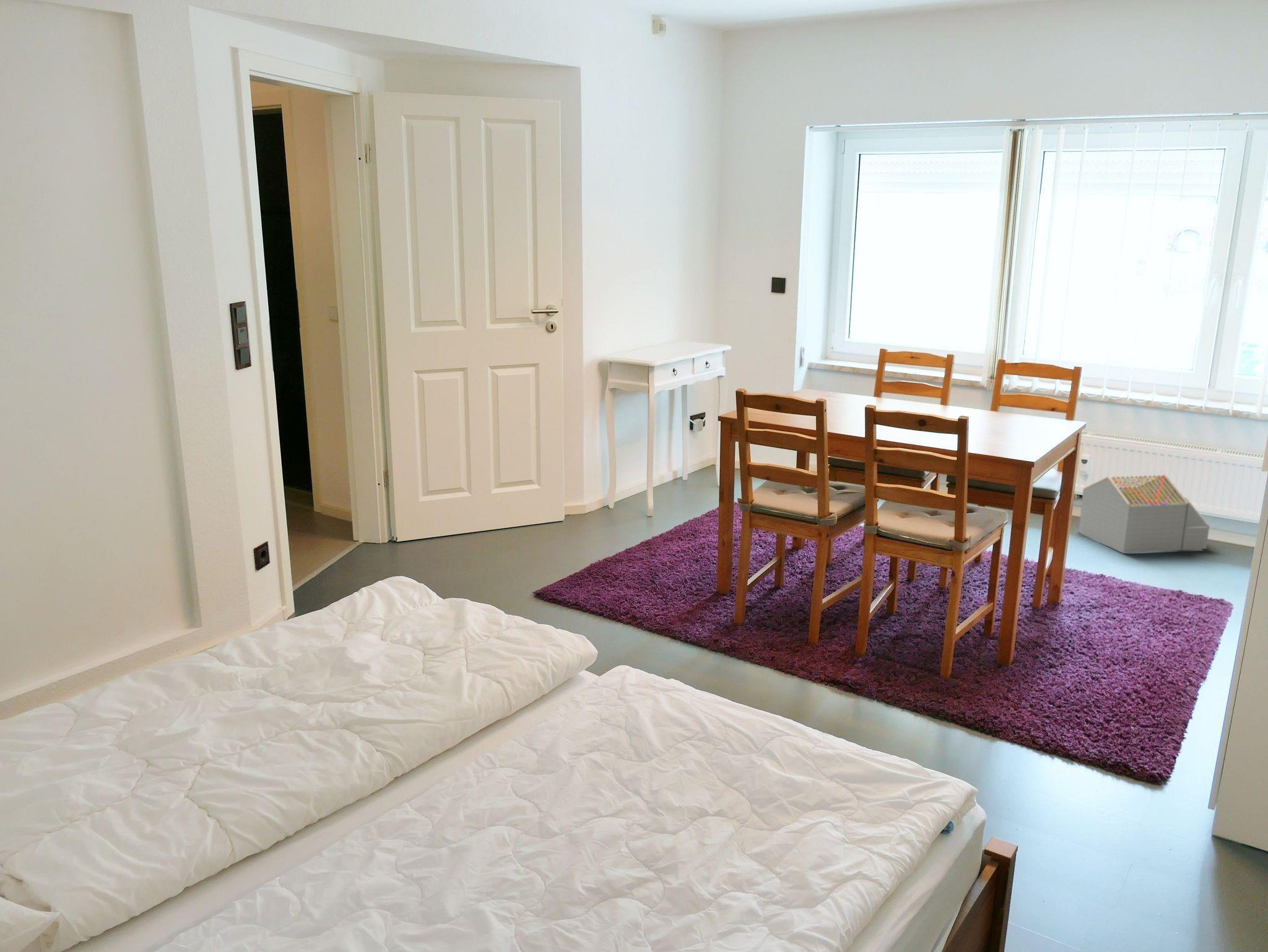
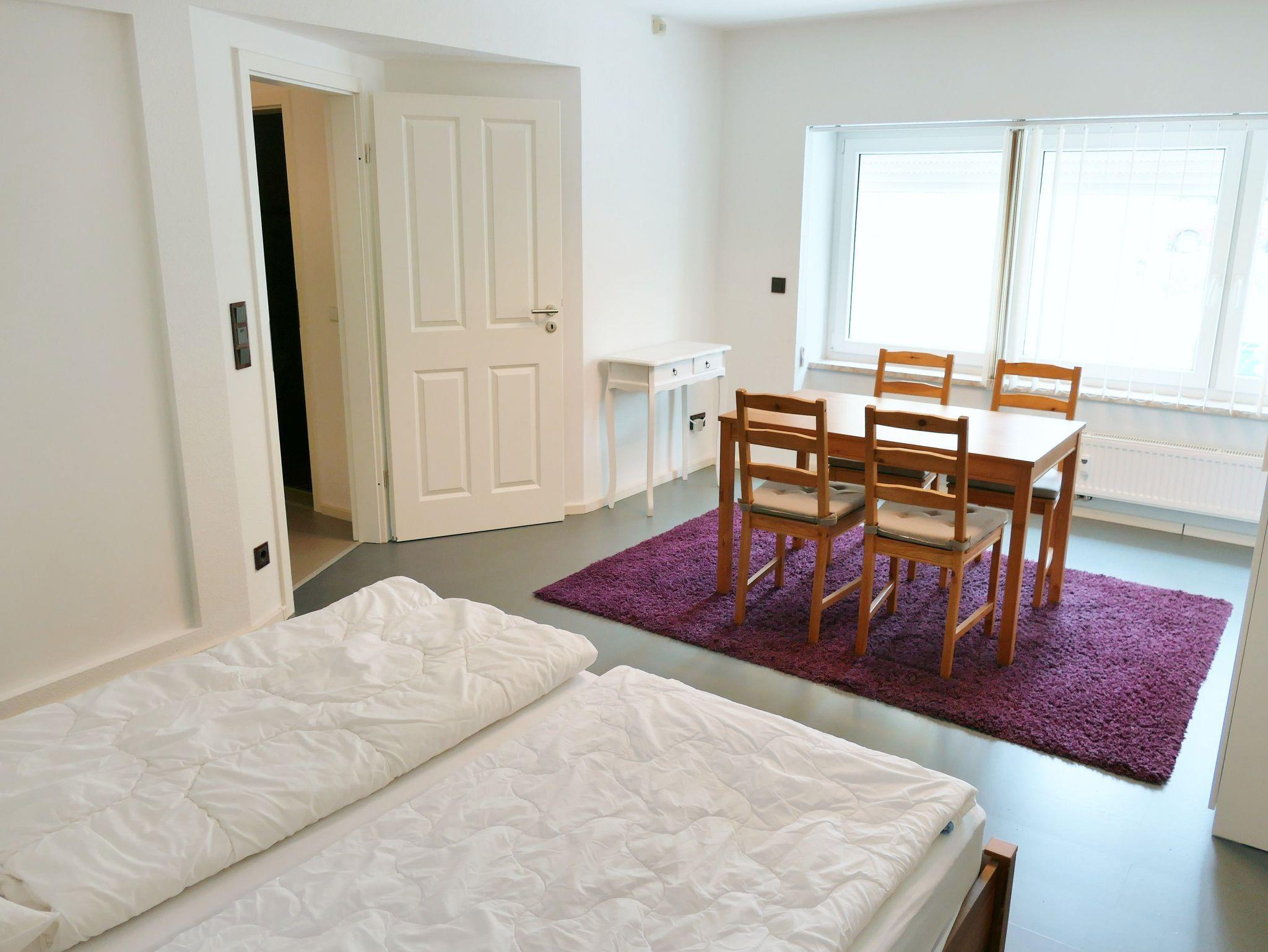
- architectural model [1078,474,1210,554]
